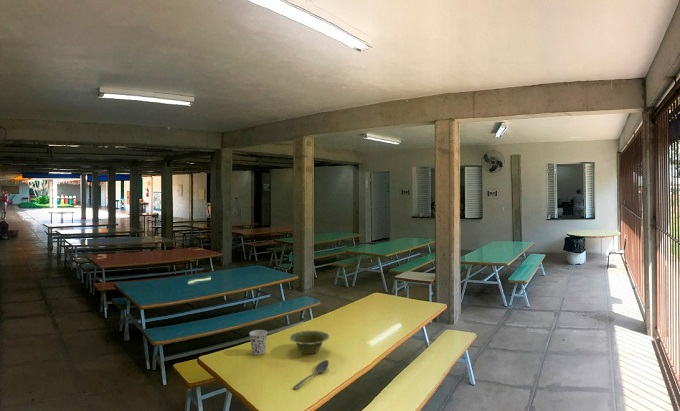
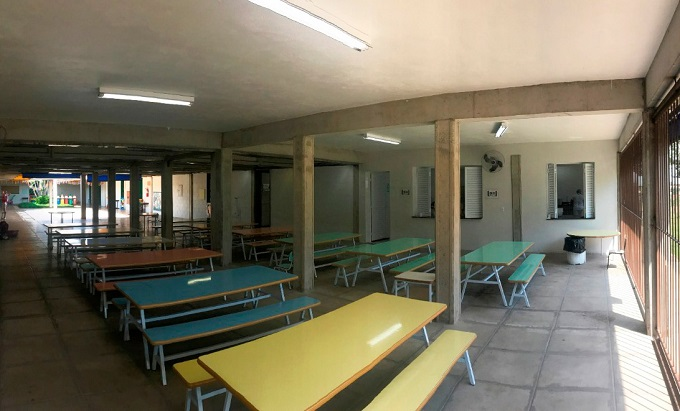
- cup [248,329,268,356]
- dish [288,329,331,355]
- stirrer [292,359,330,390]
